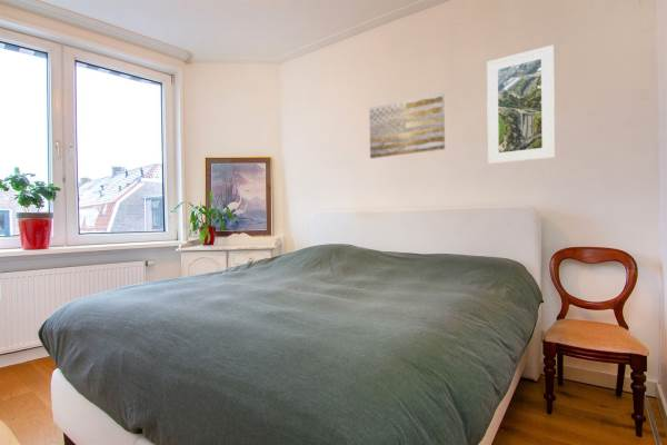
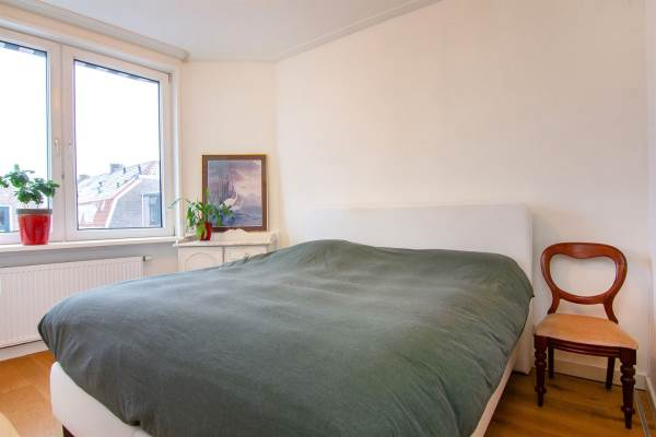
- wall art [368,91,446,160]
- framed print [486,44,556,165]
